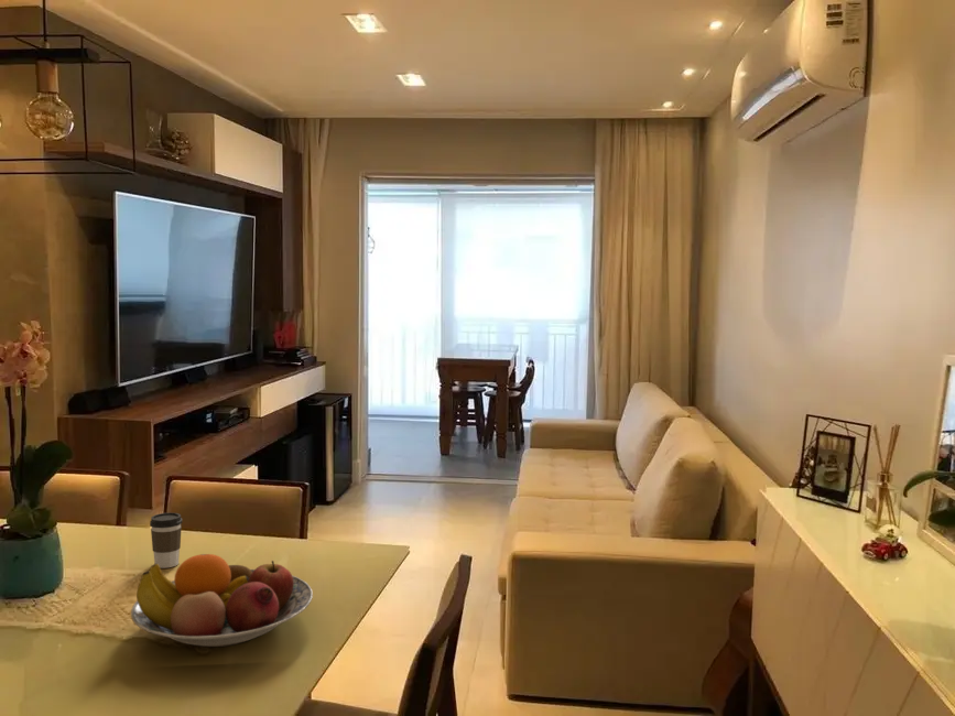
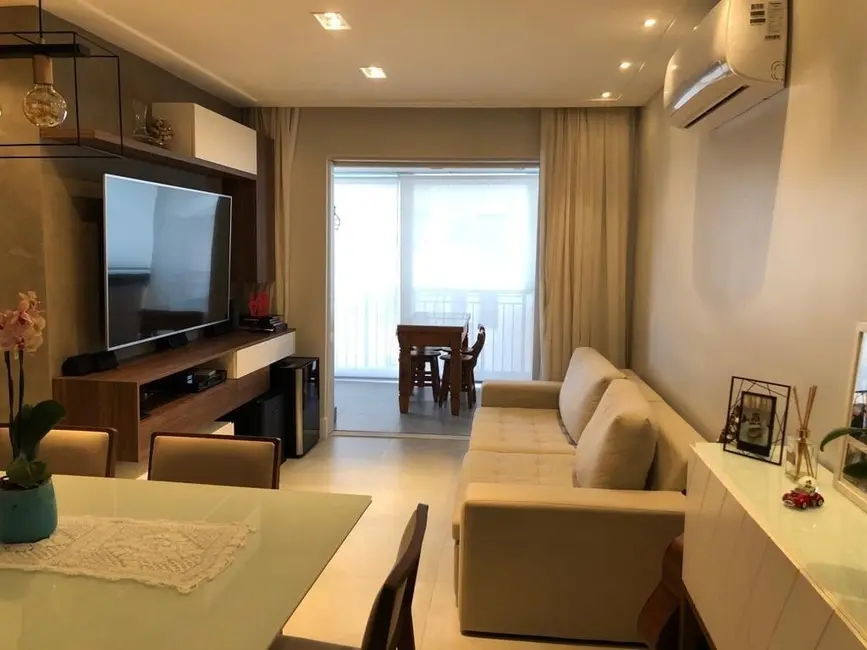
- fruit bowl [130,553,314,648]
- coffee cup [149,511,183,569]
